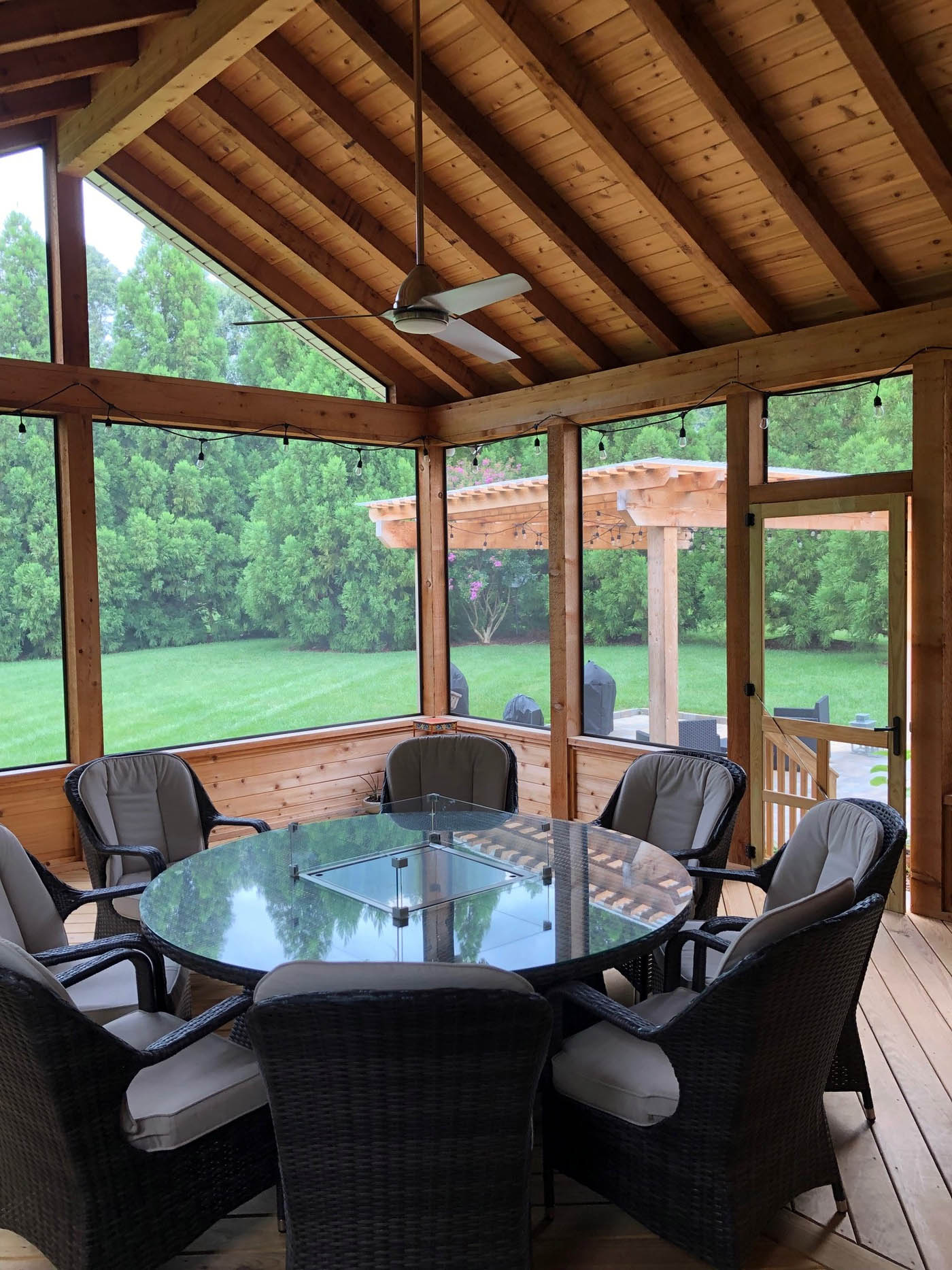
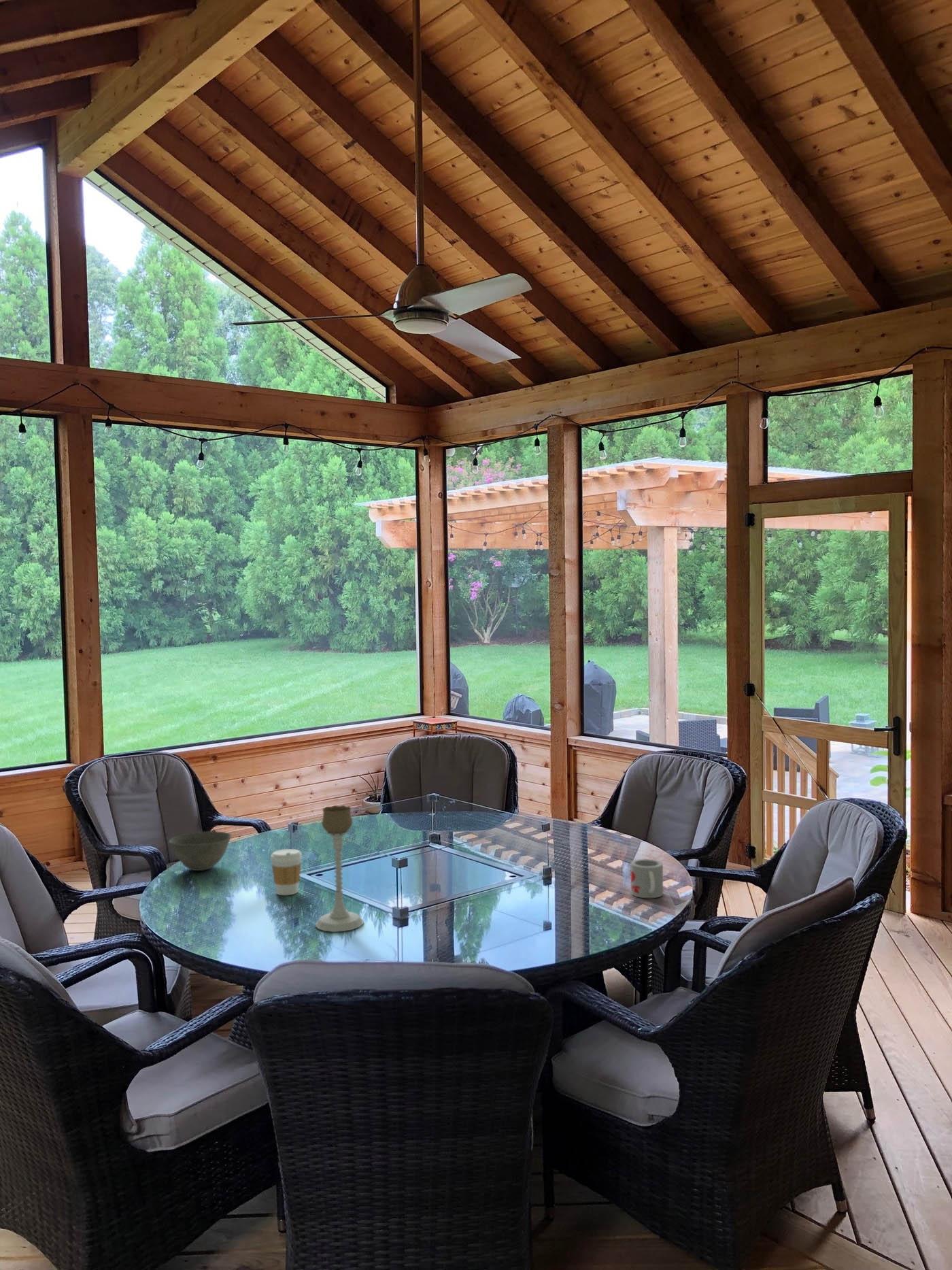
+ mug [630,858,664,899]
+ bowl [168,831,232,871]
+ coffee cup [270,848,303,896]
+ candle holder [315,805,364,933]
